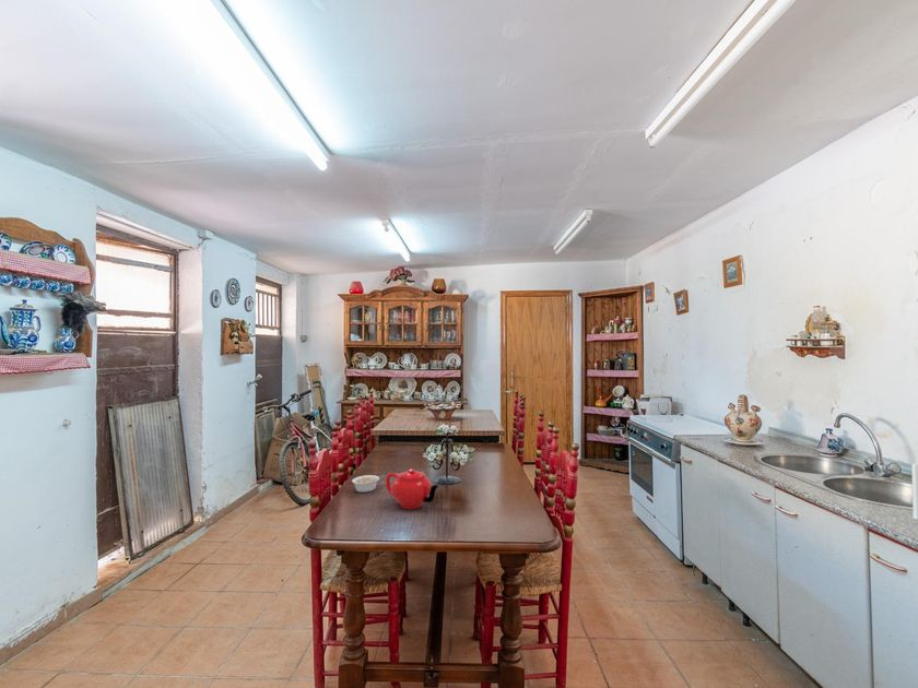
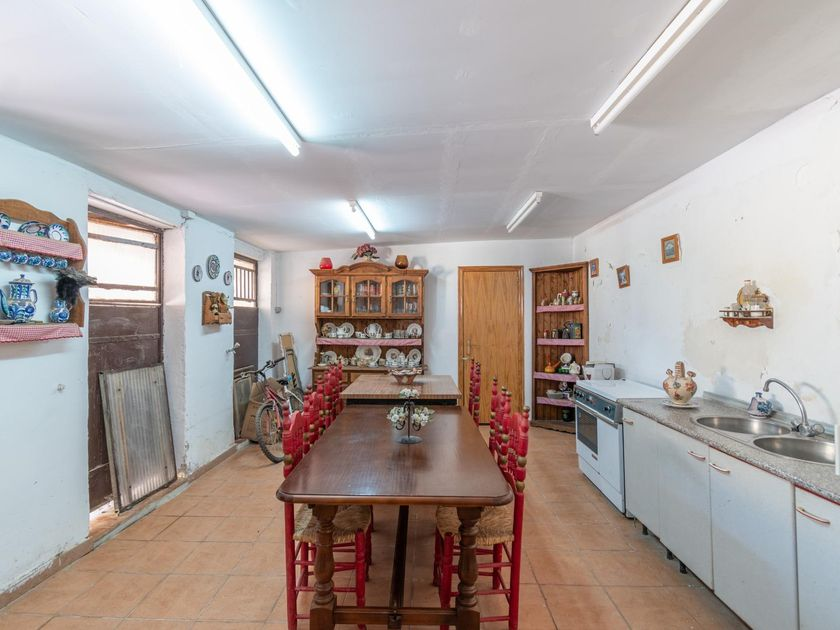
- legume [351,474,385,494]
- teapot [385,468,439,510]
